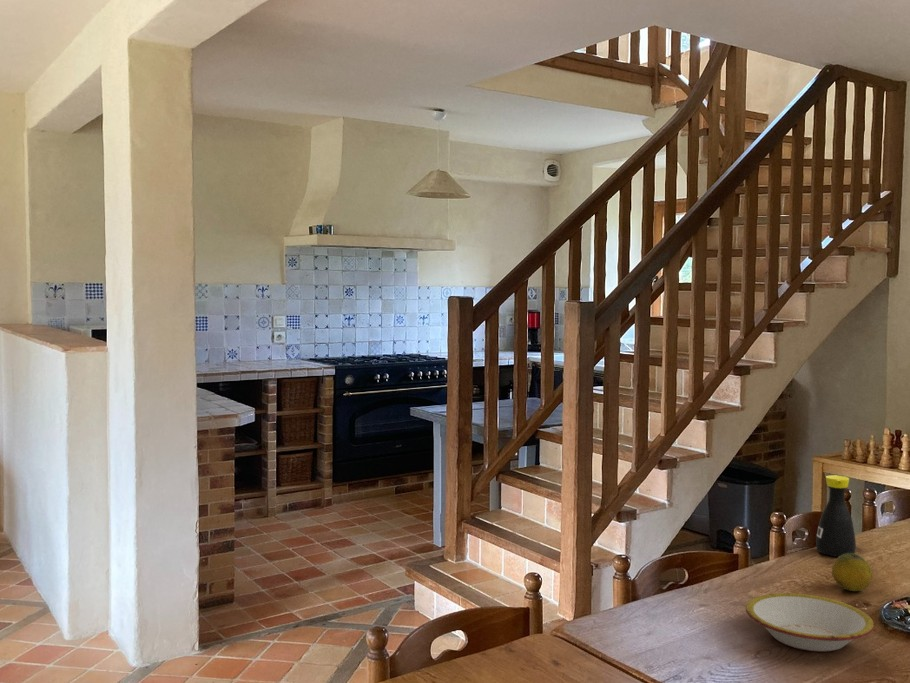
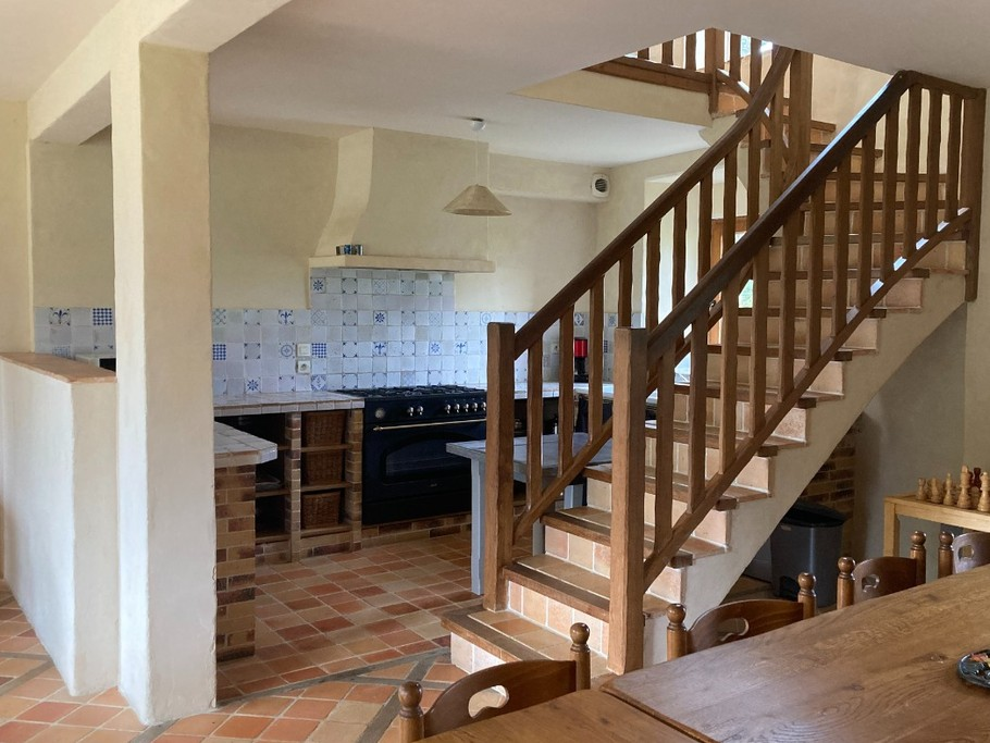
- bowl [745,592,875,653]
- bottle [815,474,857,557]
- fruit [831,553,873,592]
